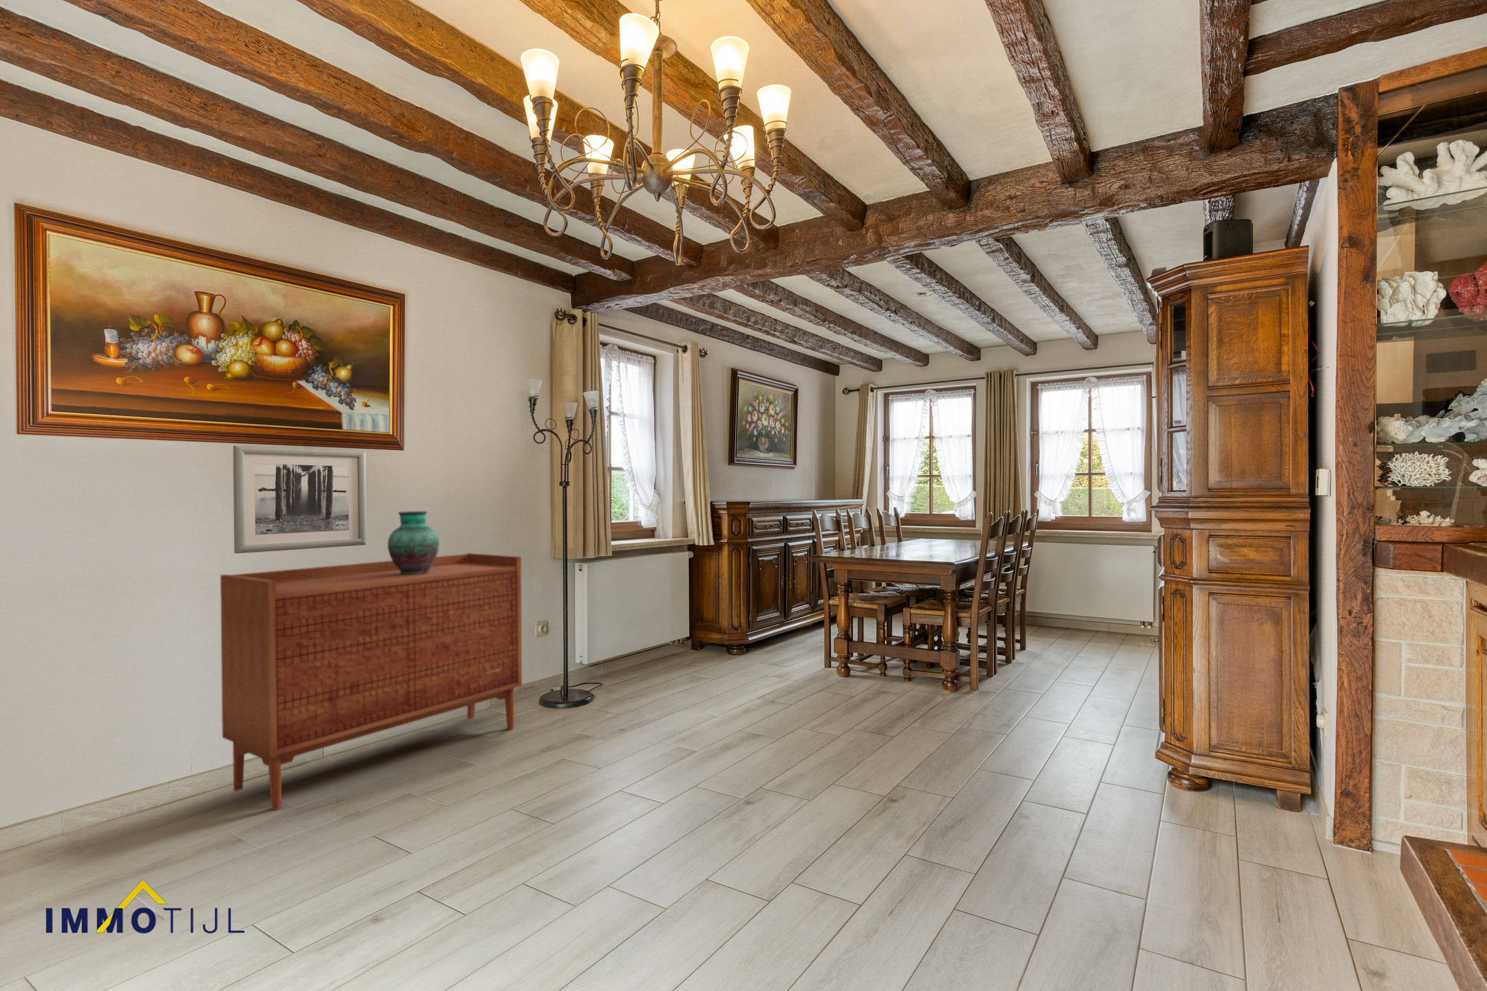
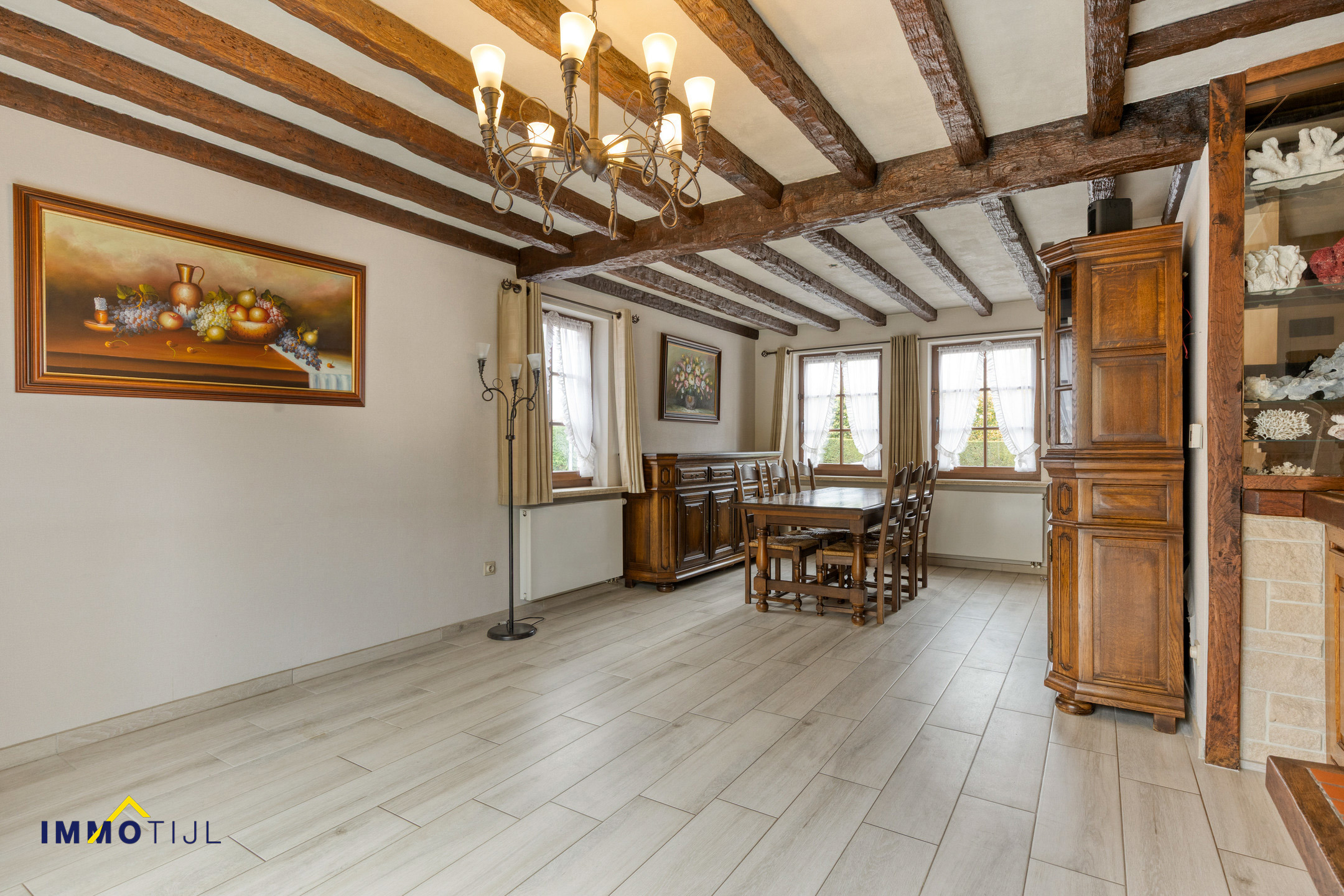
- sideboard [219,553,522,811]
- wall art [232,446,367,554]
- vase [387,511,440,575]
